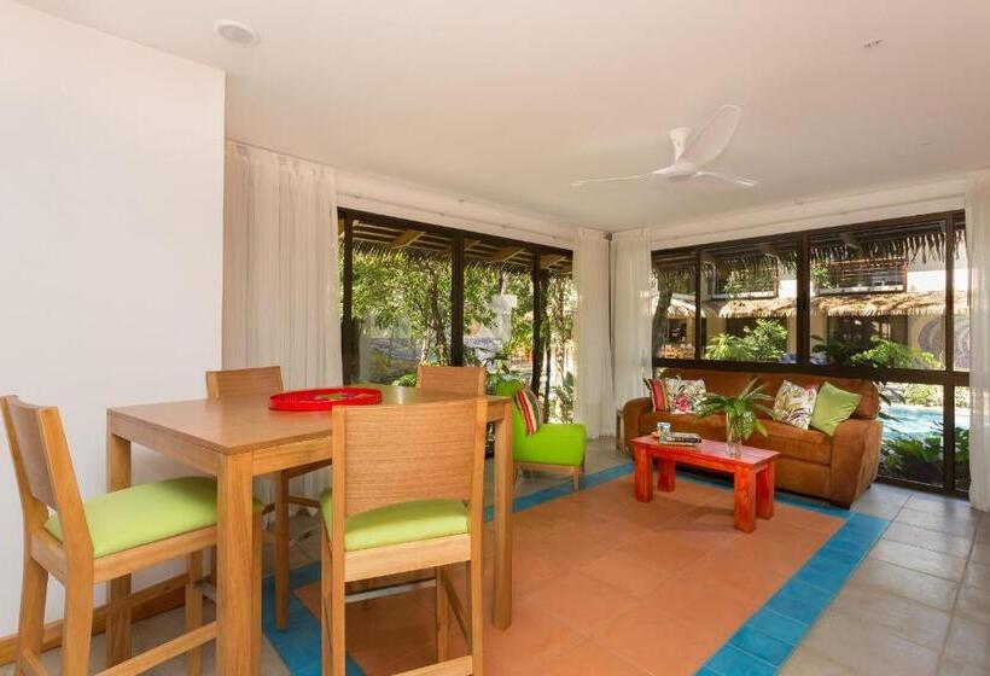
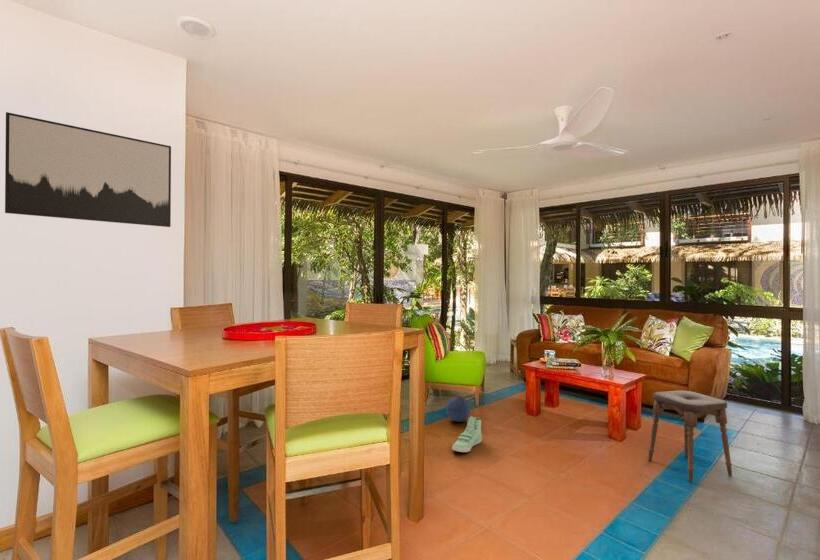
+ stool [647,390,733,483]
+ ball [446,396,472,423]
+ wall art [4,111,172,228]
+ sneaker [451,415,483,453]
